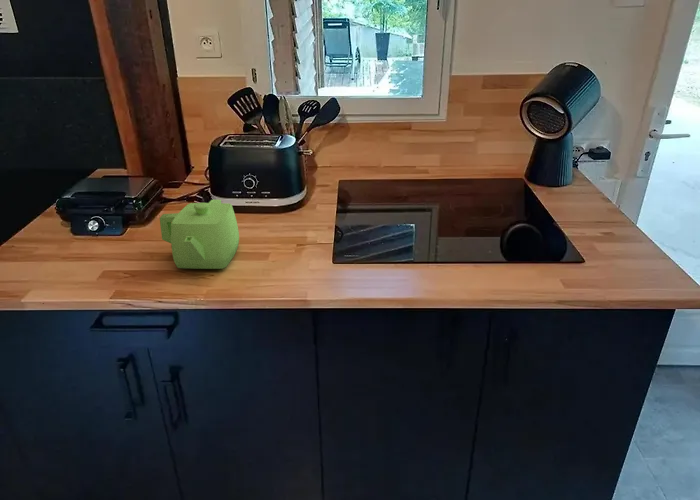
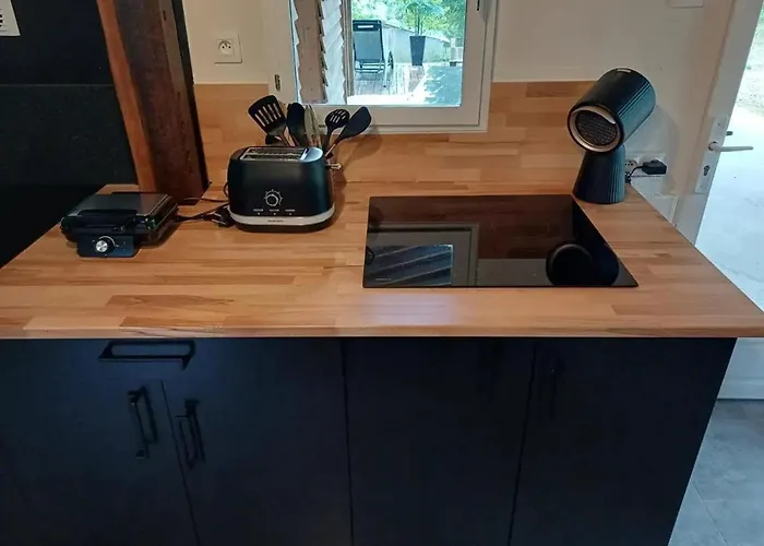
- teapot [159,199,240,270]
